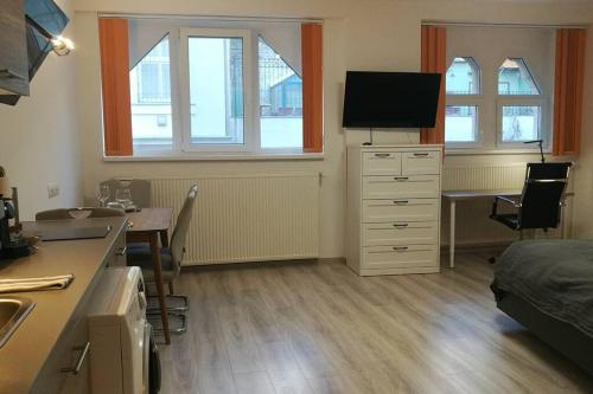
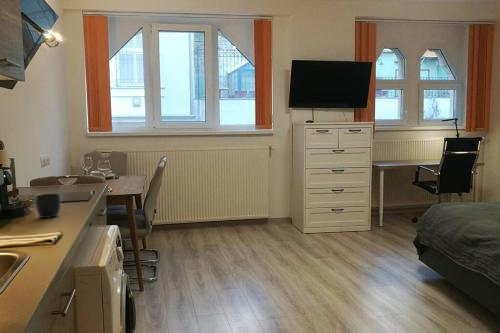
+ mug [34,192,62,219]
